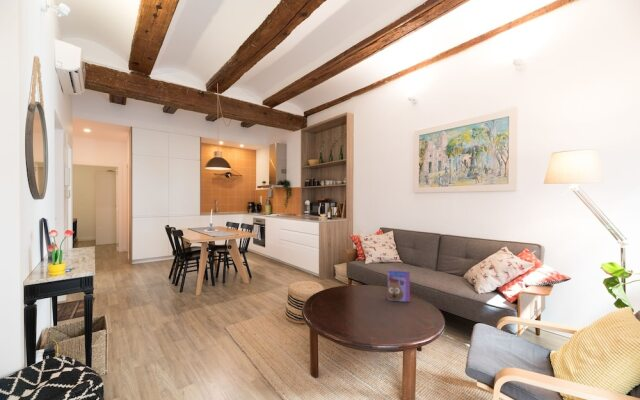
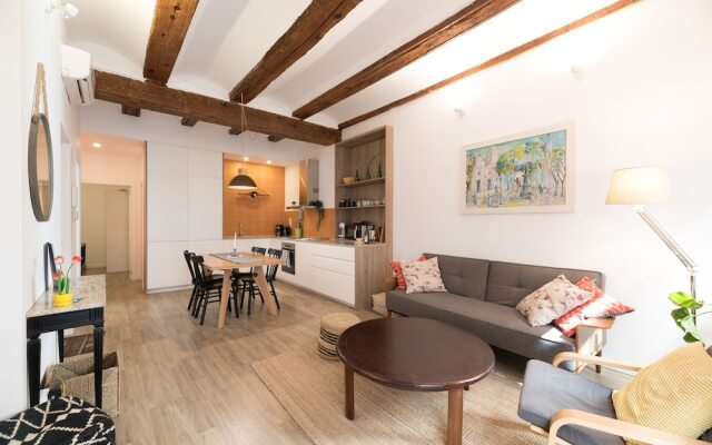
- cereal box [387,270,411,303]
